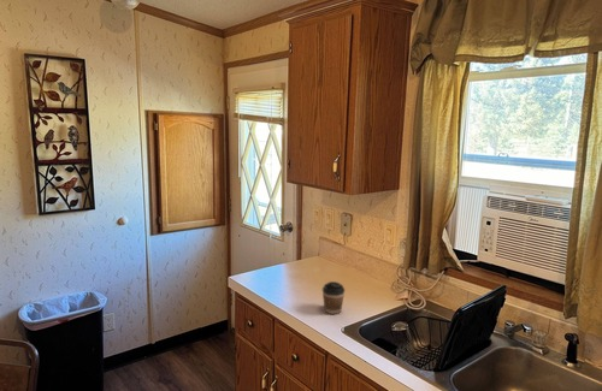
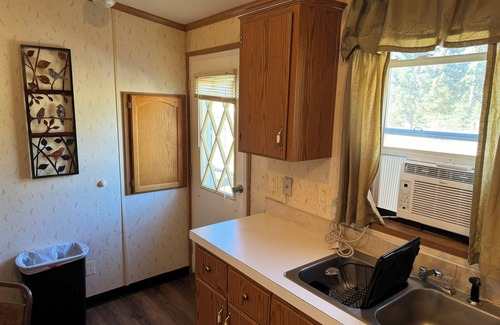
- coffee cup [321,280,346,315]
